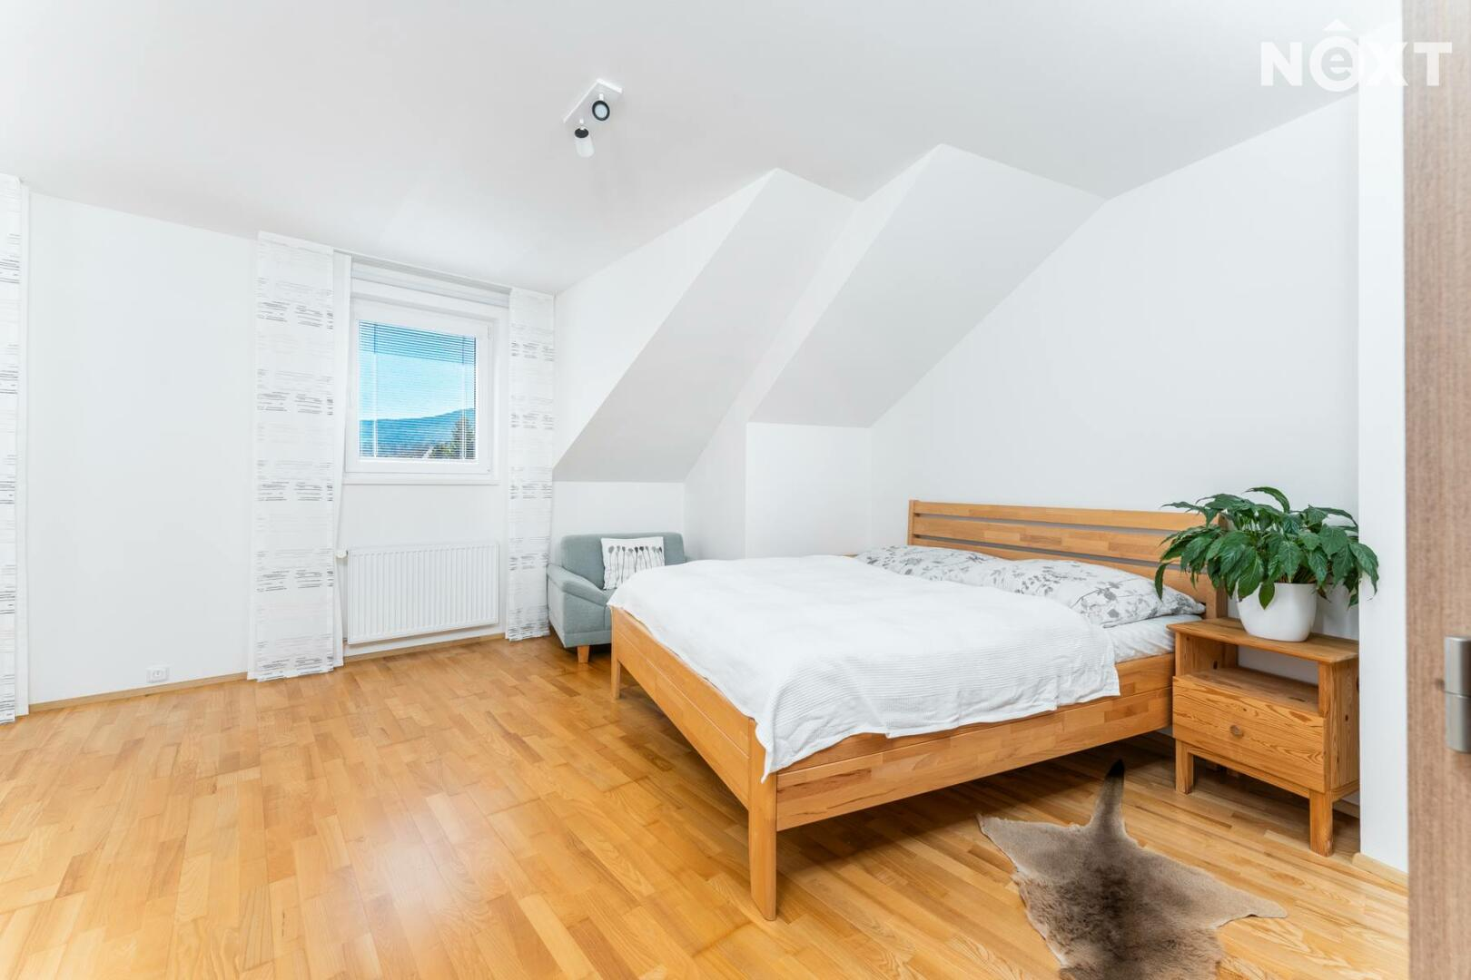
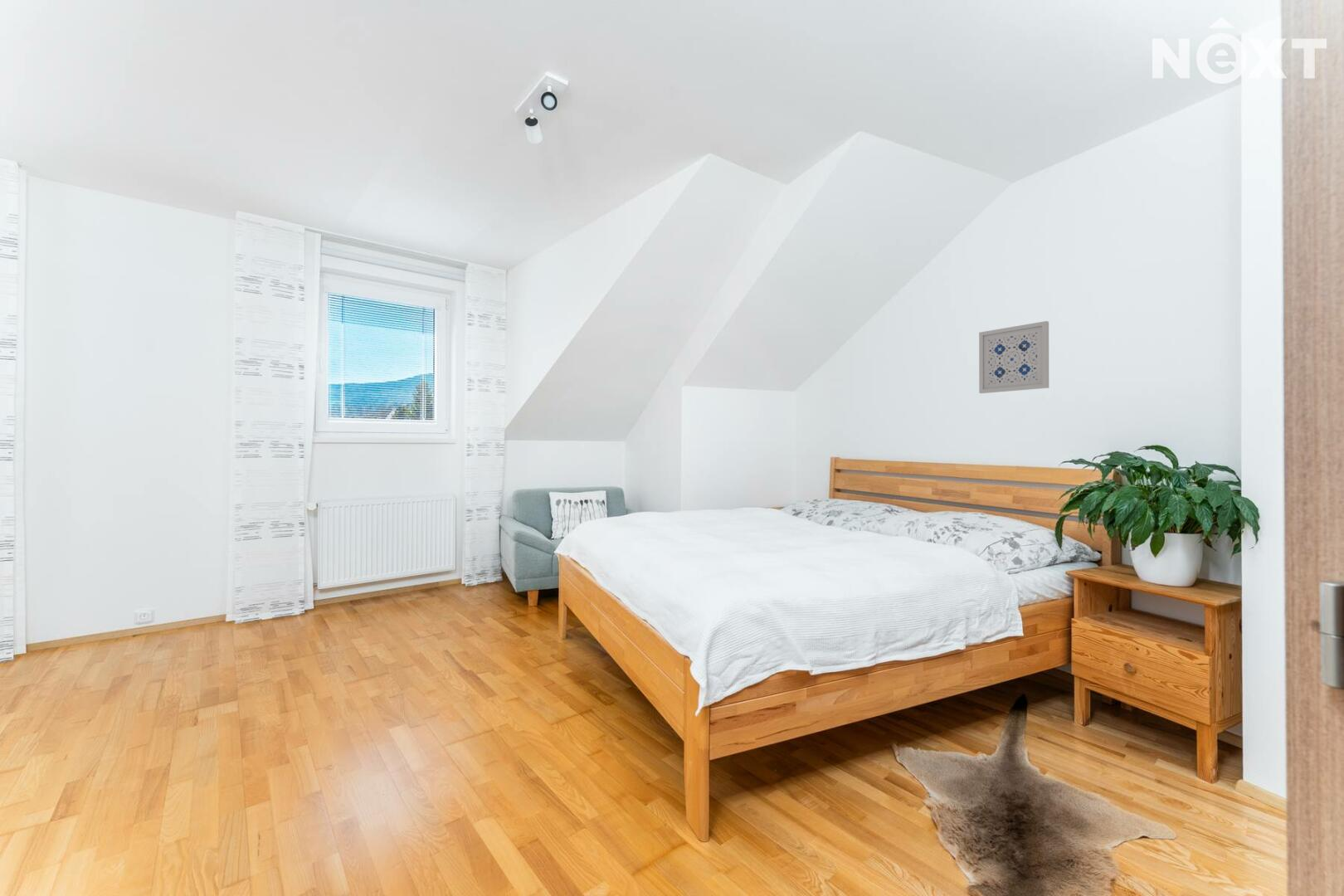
+ wall art [978,320,1049,394]
